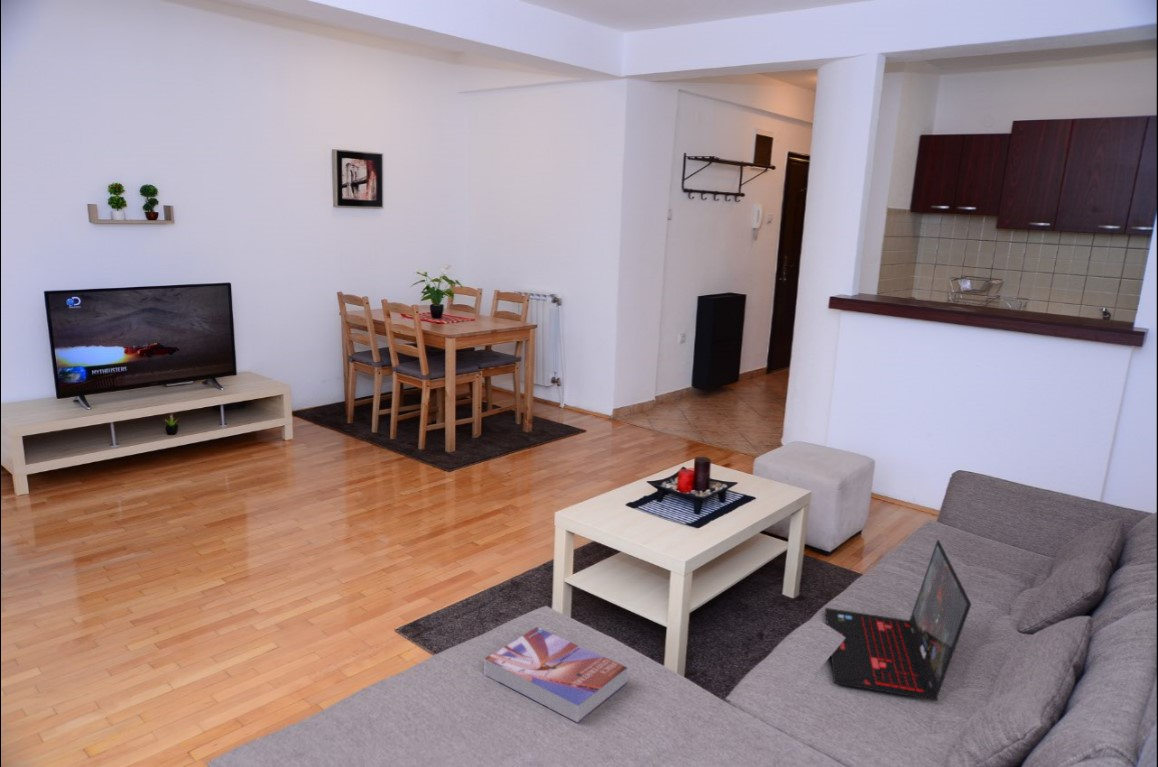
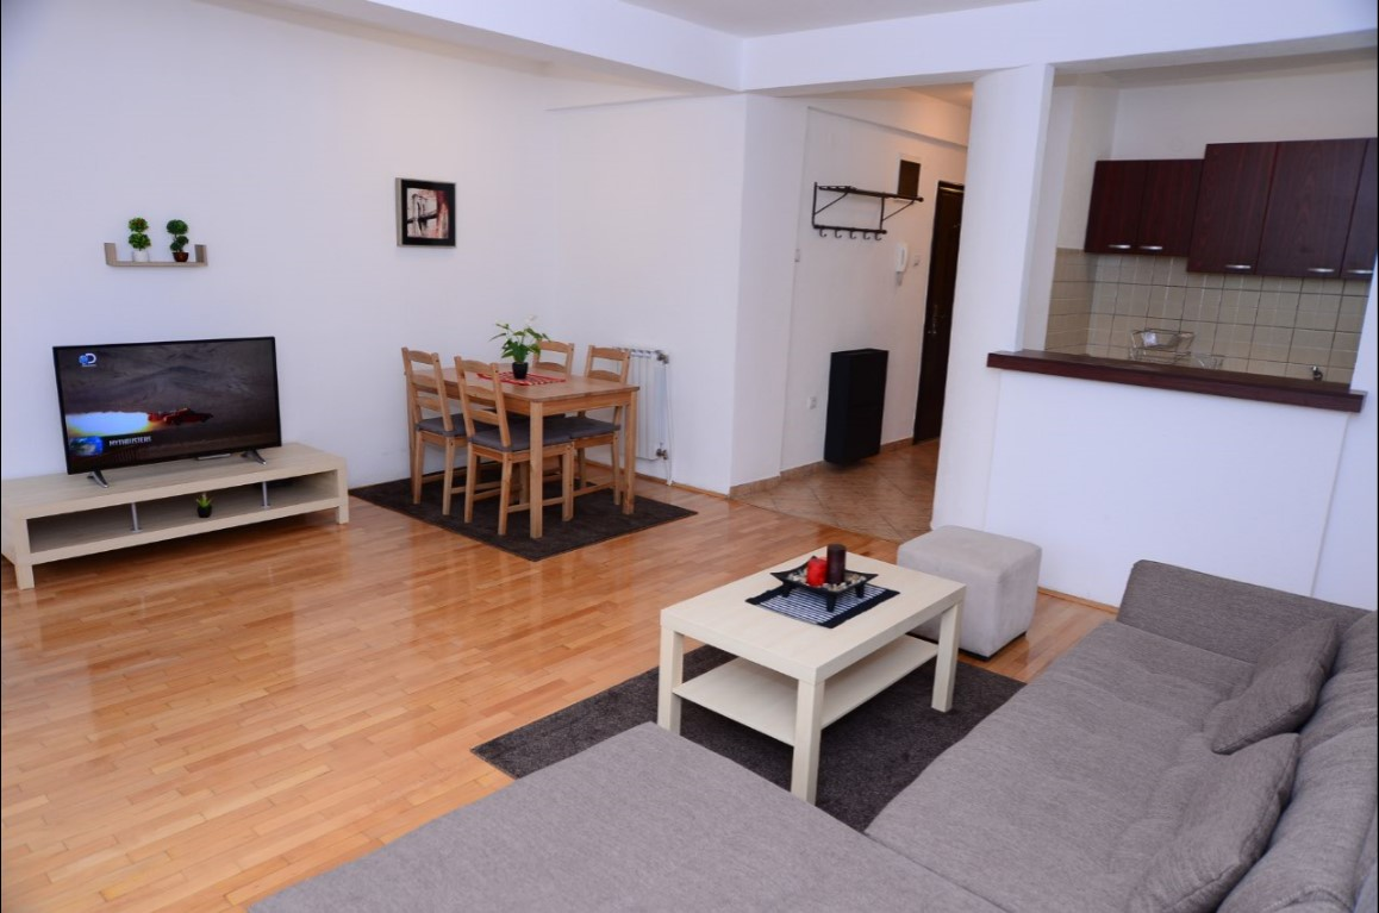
- laptop [824,539,972,702]
- textbook [483,626,629,724]
